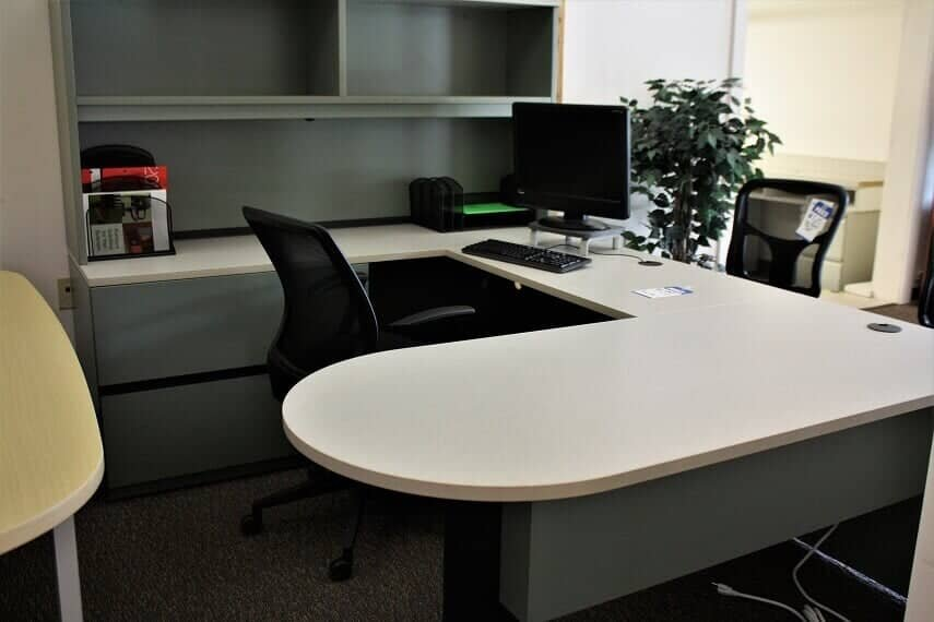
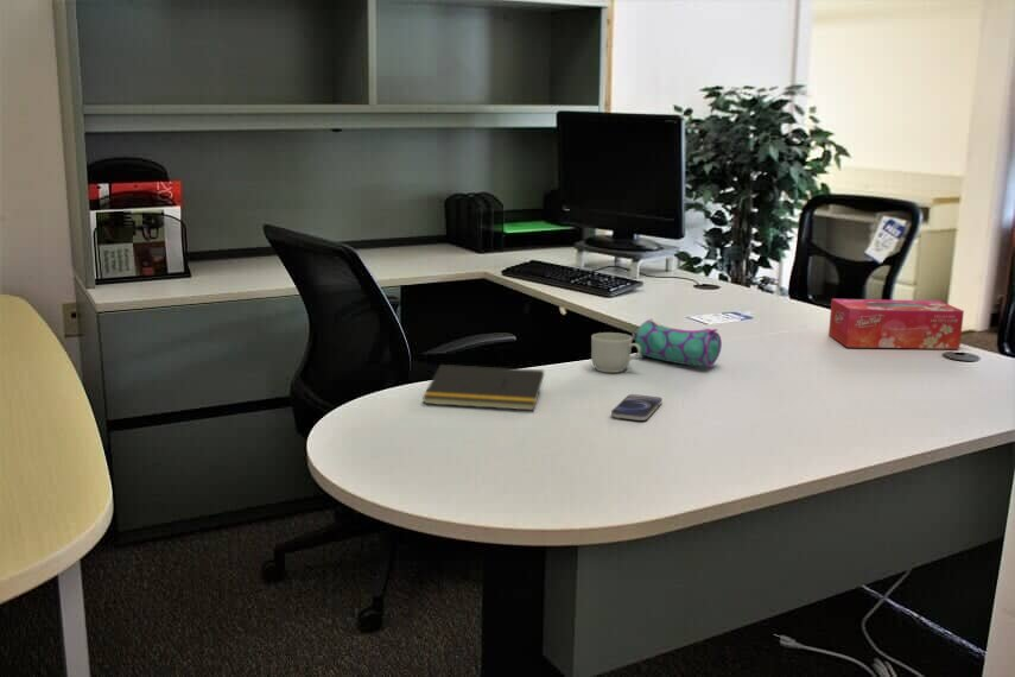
+ notepad [421,363,545,411]
+ tissue box [827,298,965,350]
+ pencil case [630,317,723,368]
+ smartphone [610,393,664,422]
+ mug [590,331,641,374]
